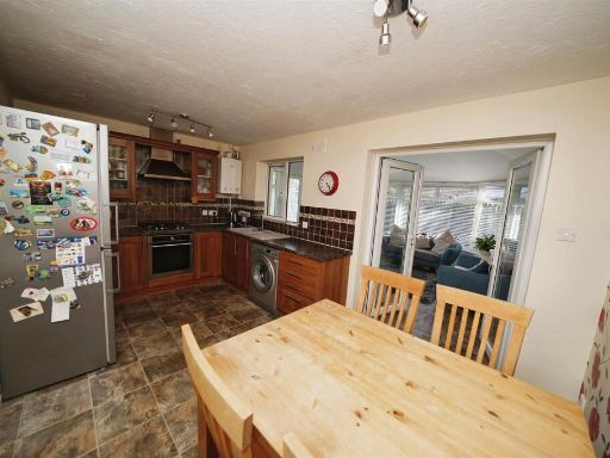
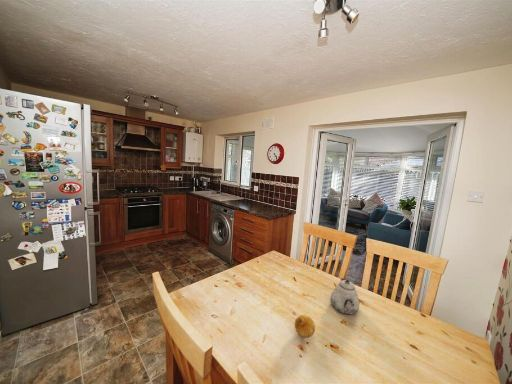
+ fruit [294,314,316,338]
+ teapot [330,277,360,315]
